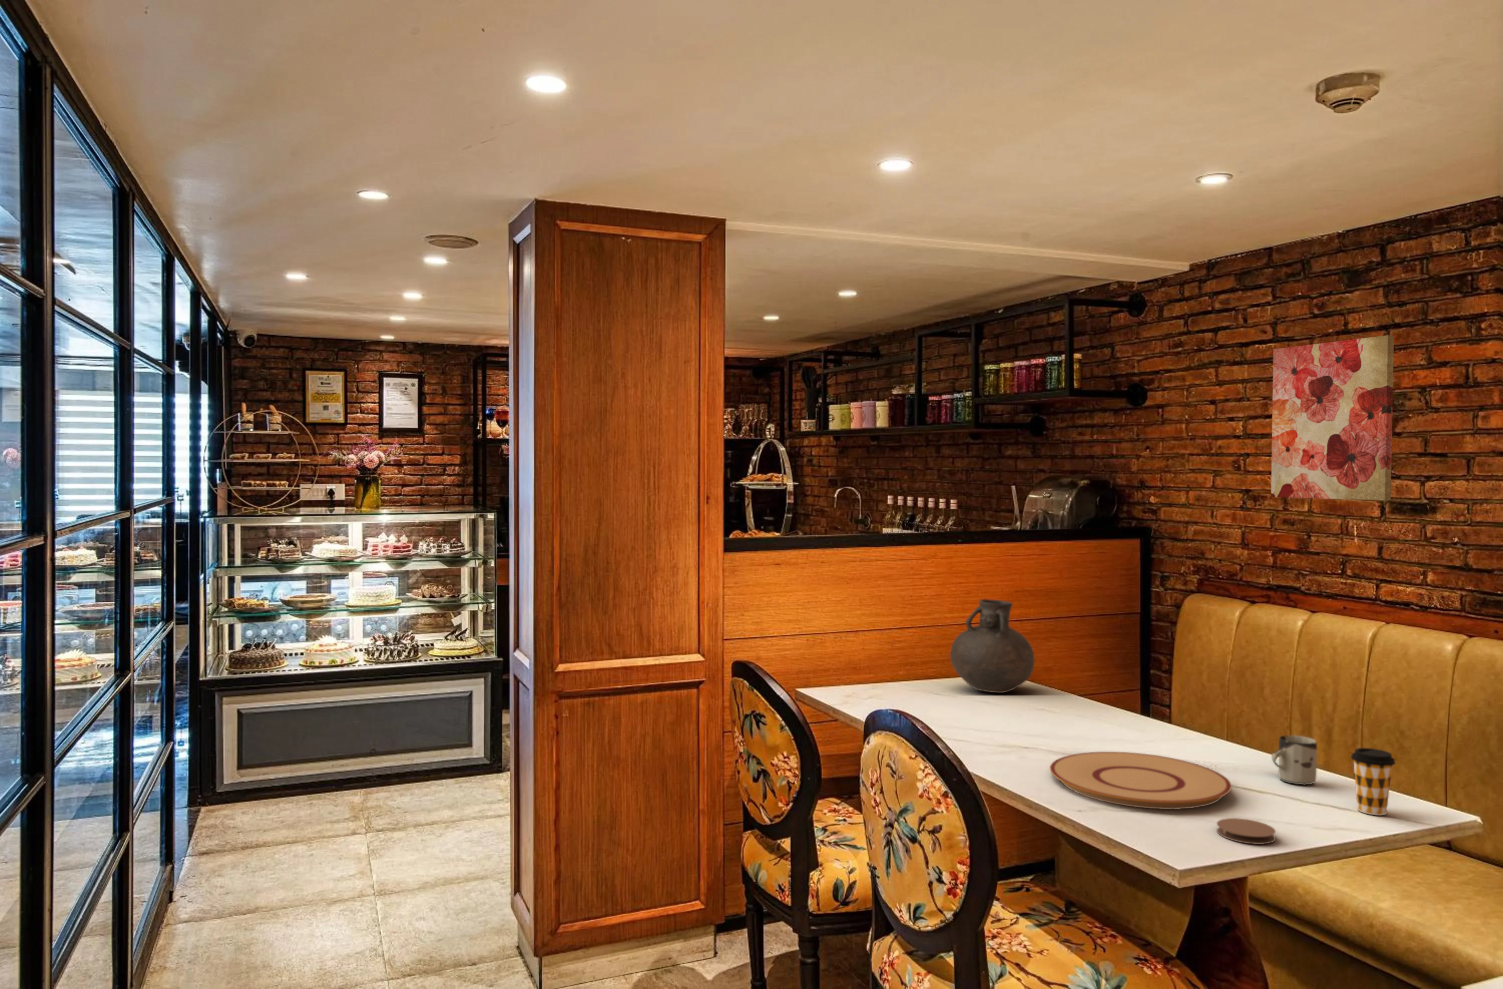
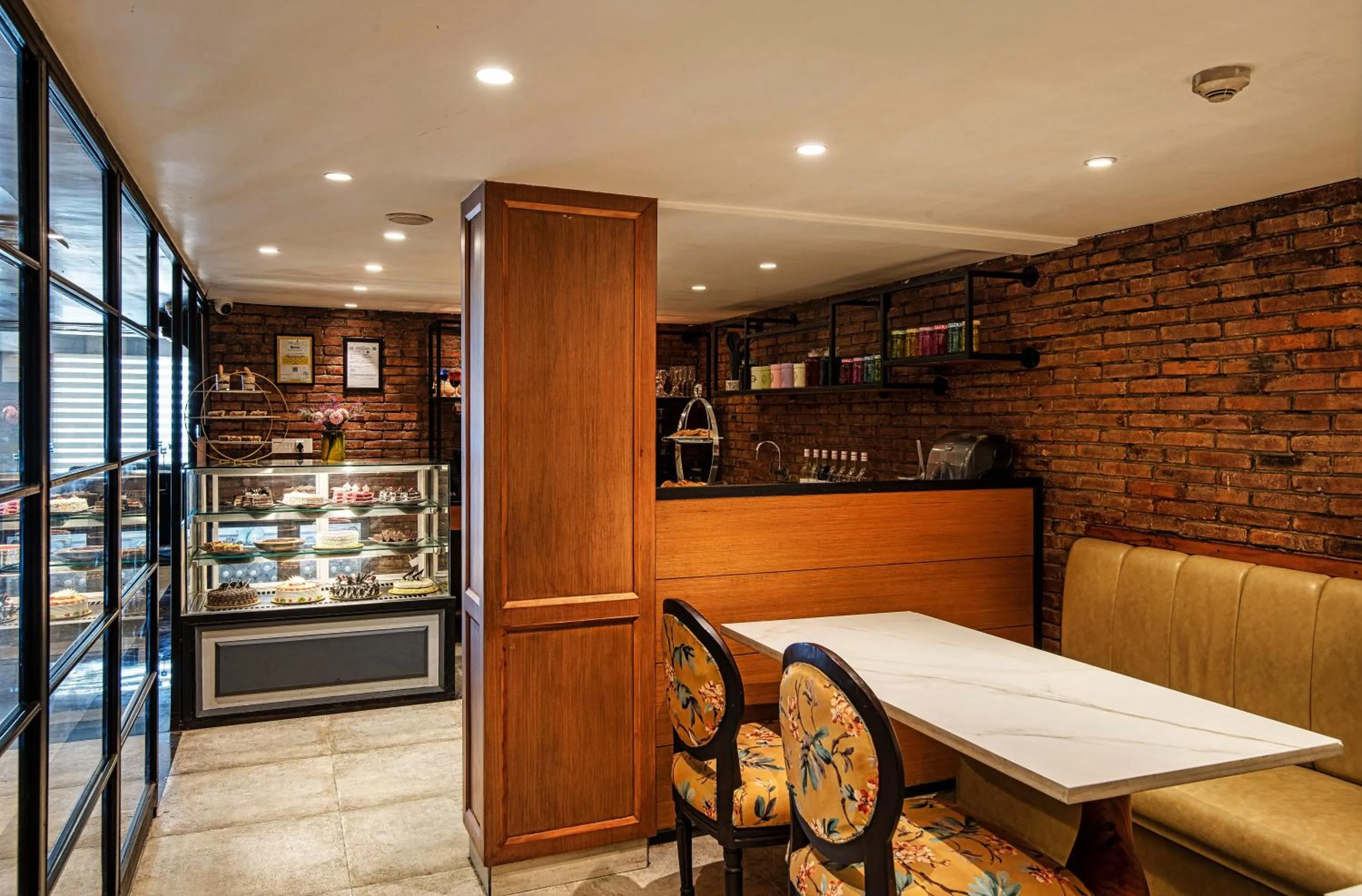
- plate [1049,751,1233,810]
- wall art [1270,334,1394,501]
- coffee cup [1351,747,1396,816]
- coaster [1216,818,1277,844]
- vase [950,598,1035,693]
- cup [1270,735,1318,786]
